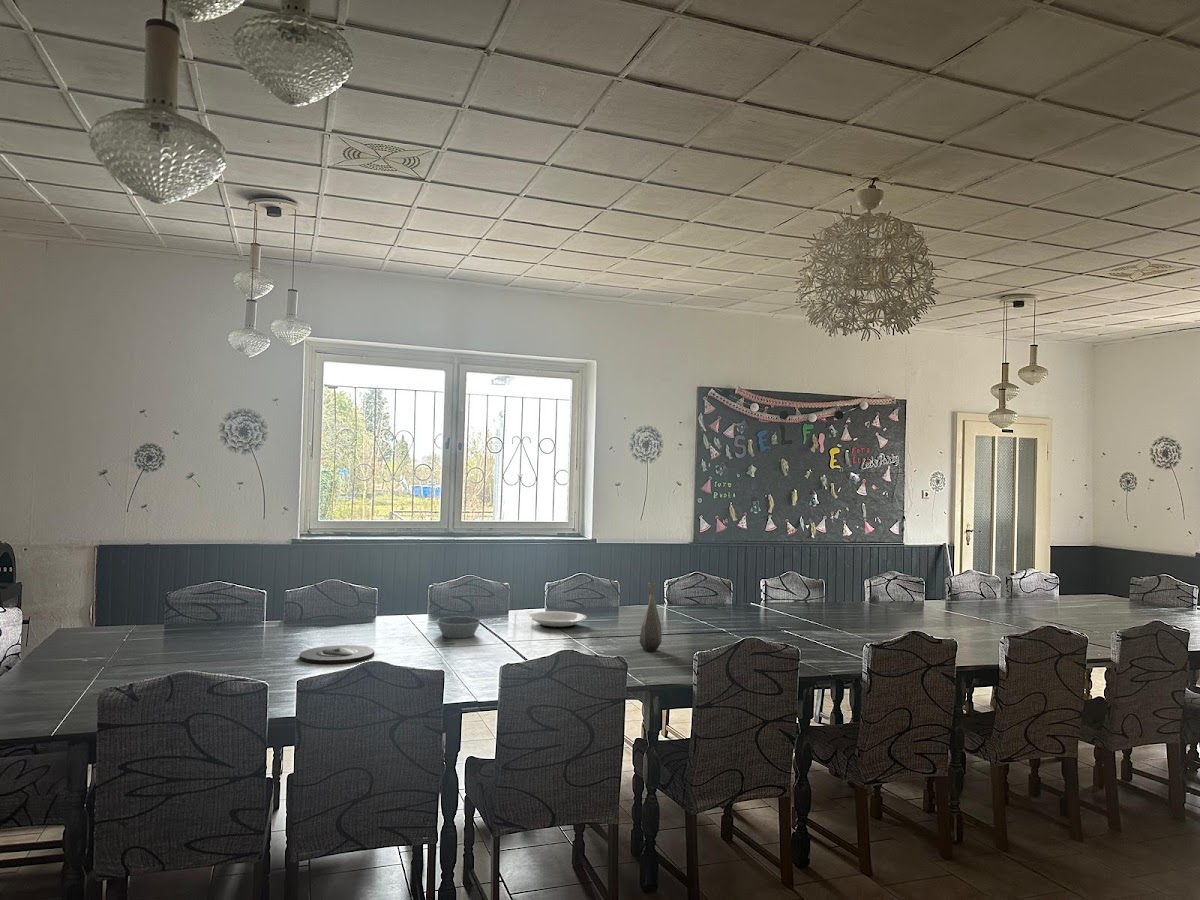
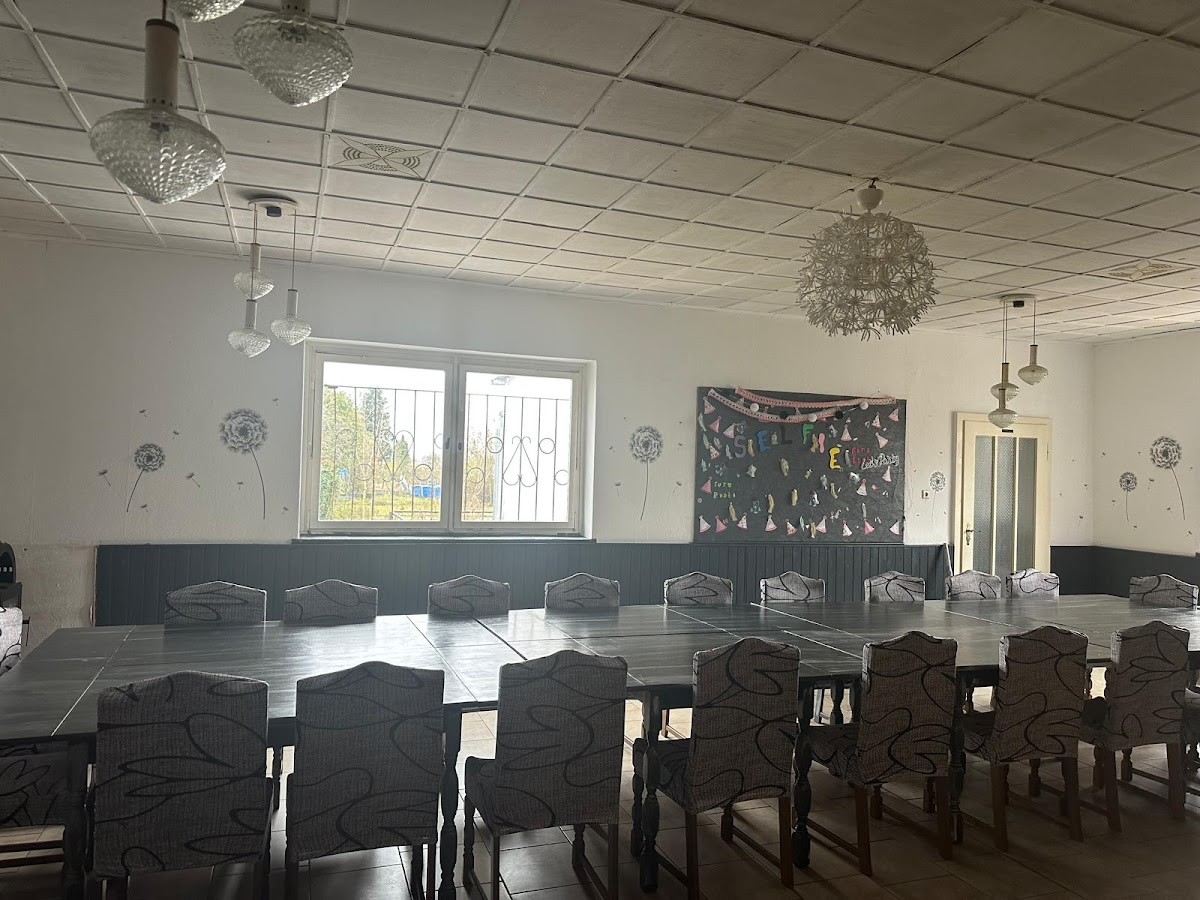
- bowl [436,616,482,639]
- plate [528,610,587,630]
- plate [299,644,375,665]
- bottle [639,581,663,652]
